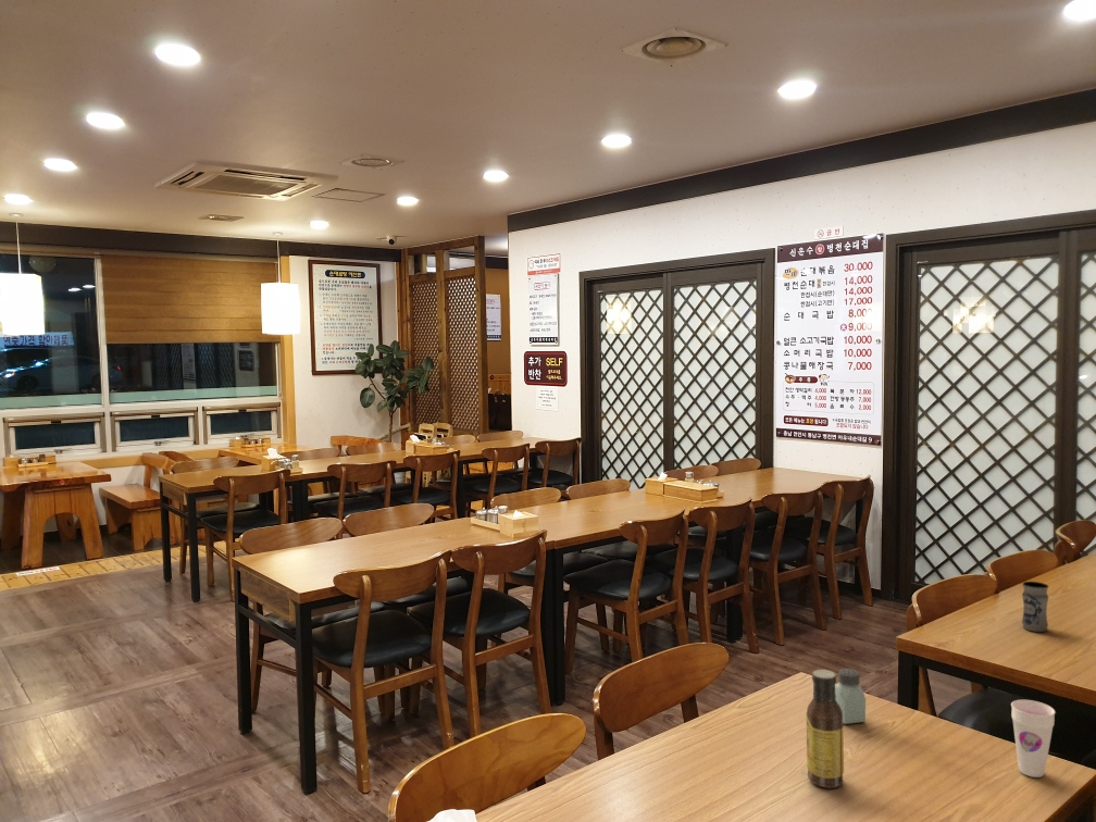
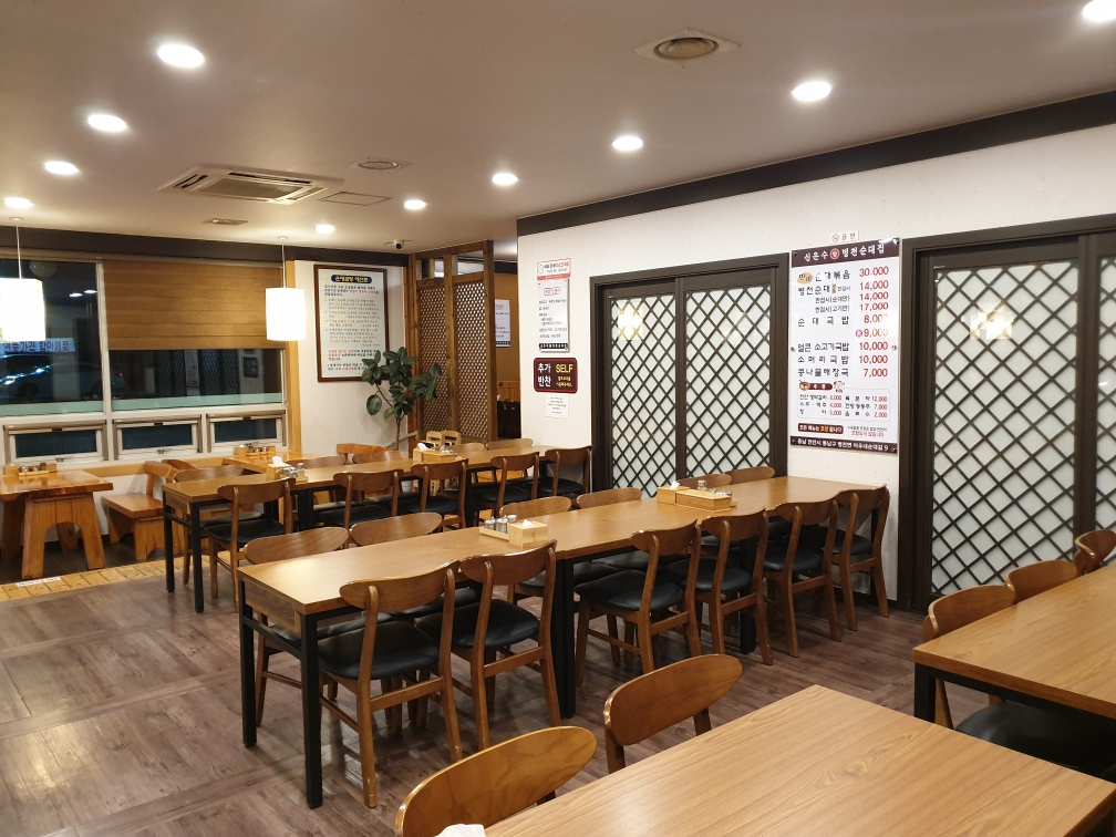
- jar [1021,581,1049,633]
- cup [1010,699,1057,779]
- sauce bottle [806,669,845,789]
- saltshaker [835,668,867,725]
